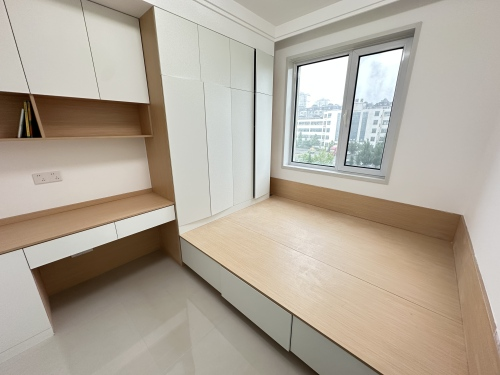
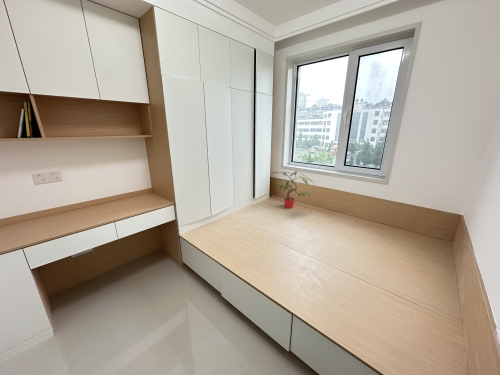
+ potted plant [271,170,316,209]
